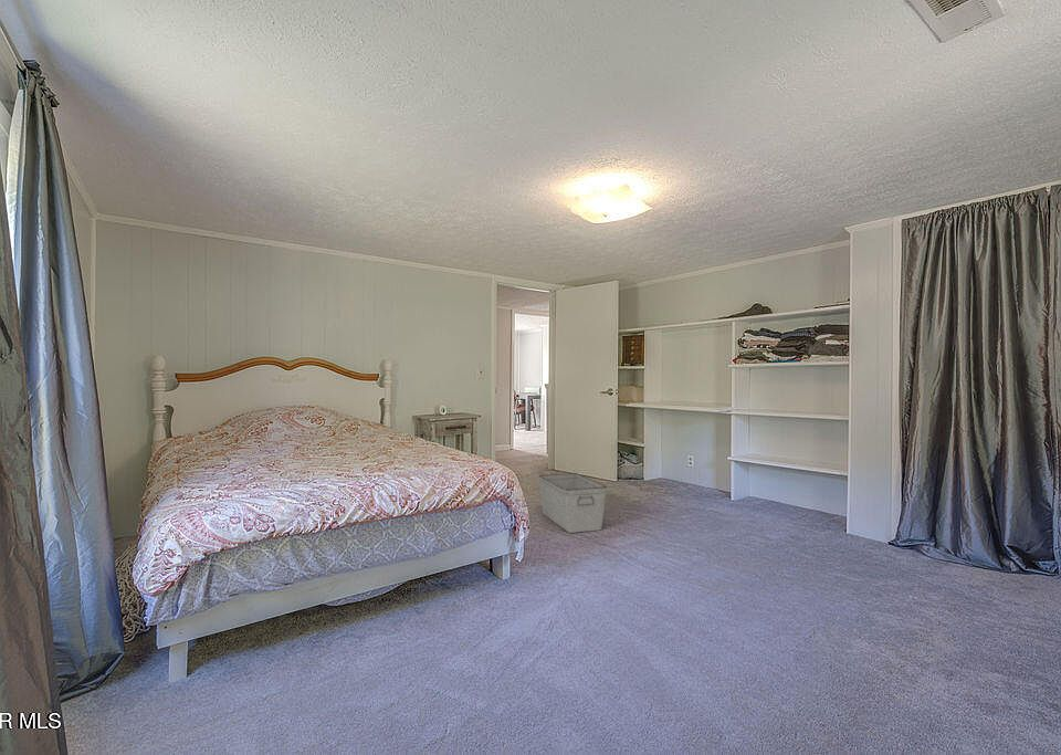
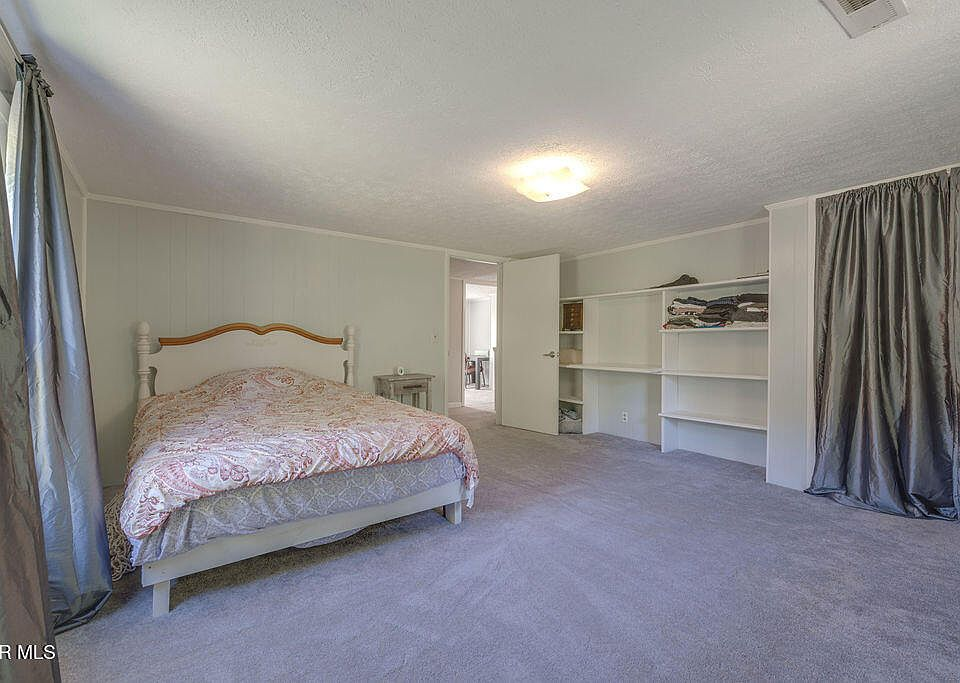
- storage bin [538,472,608,534]
